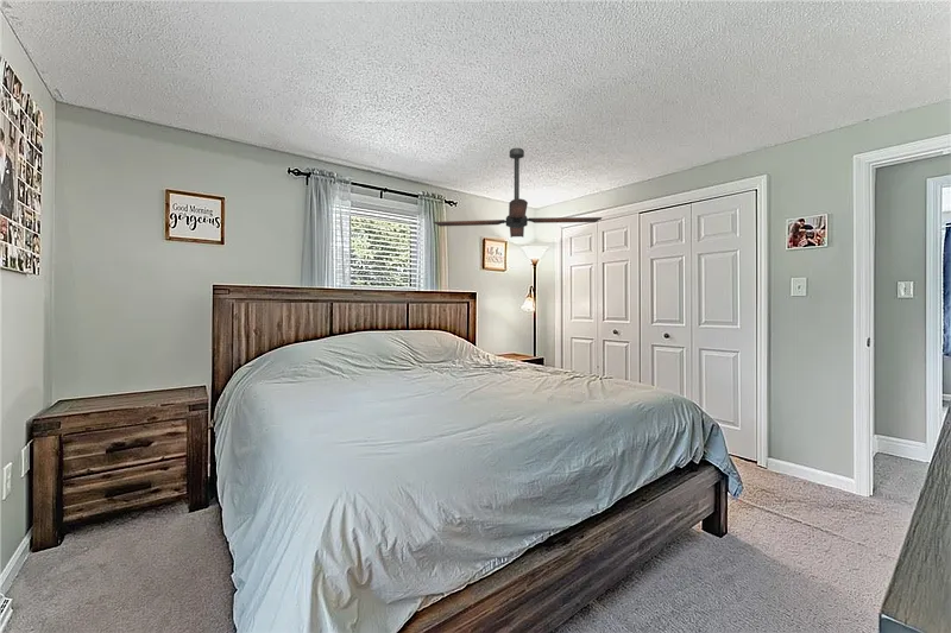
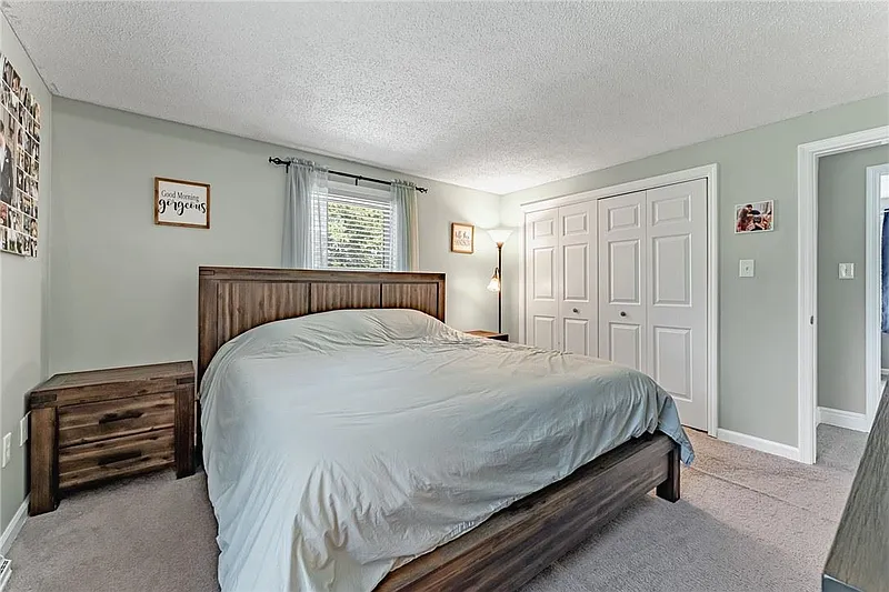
- ceiling fan [433,147,603,239]
